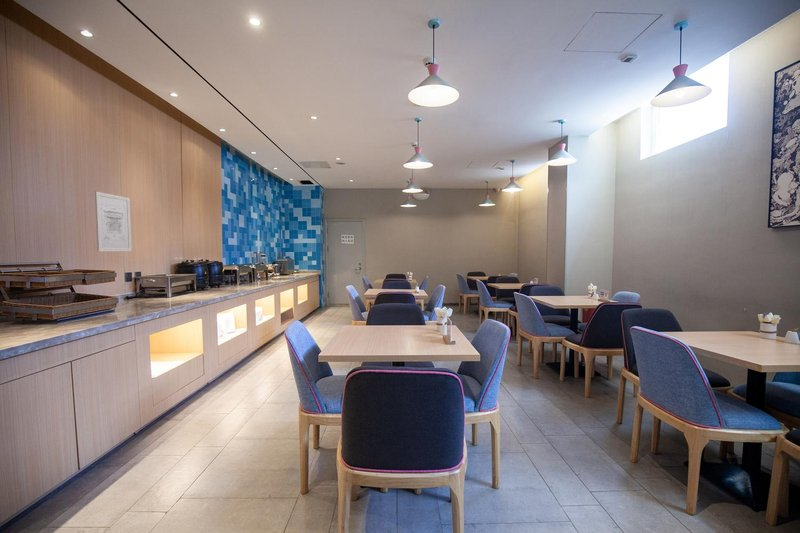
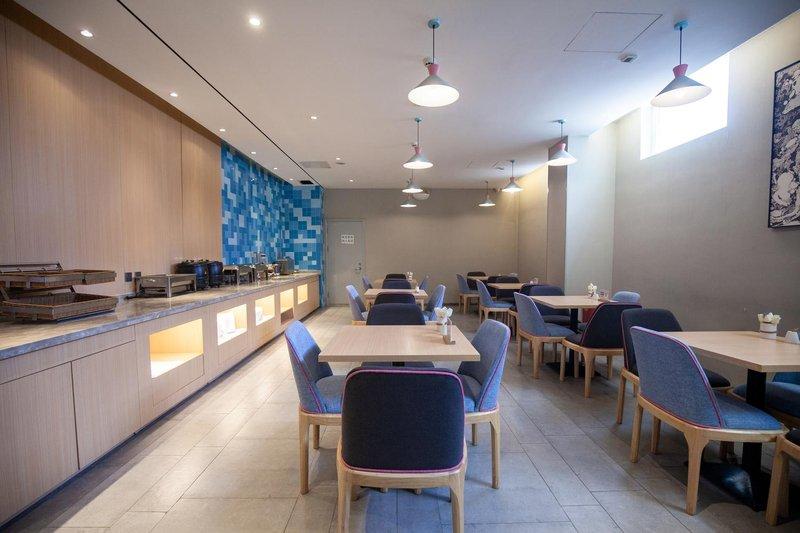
- wall art [94,191,133,252]
